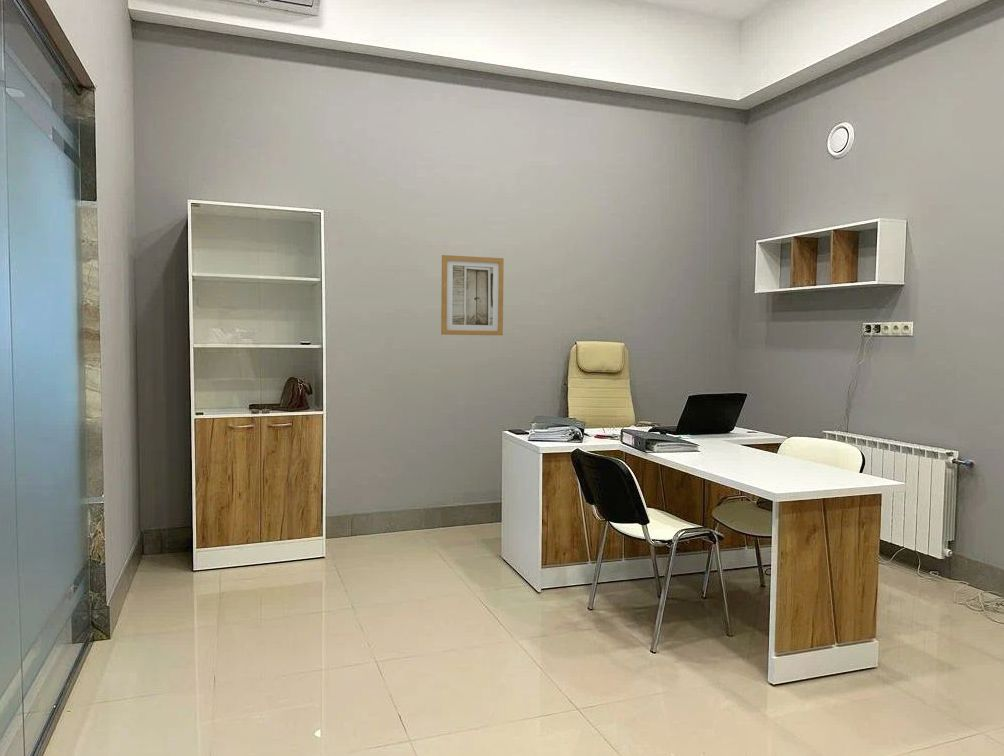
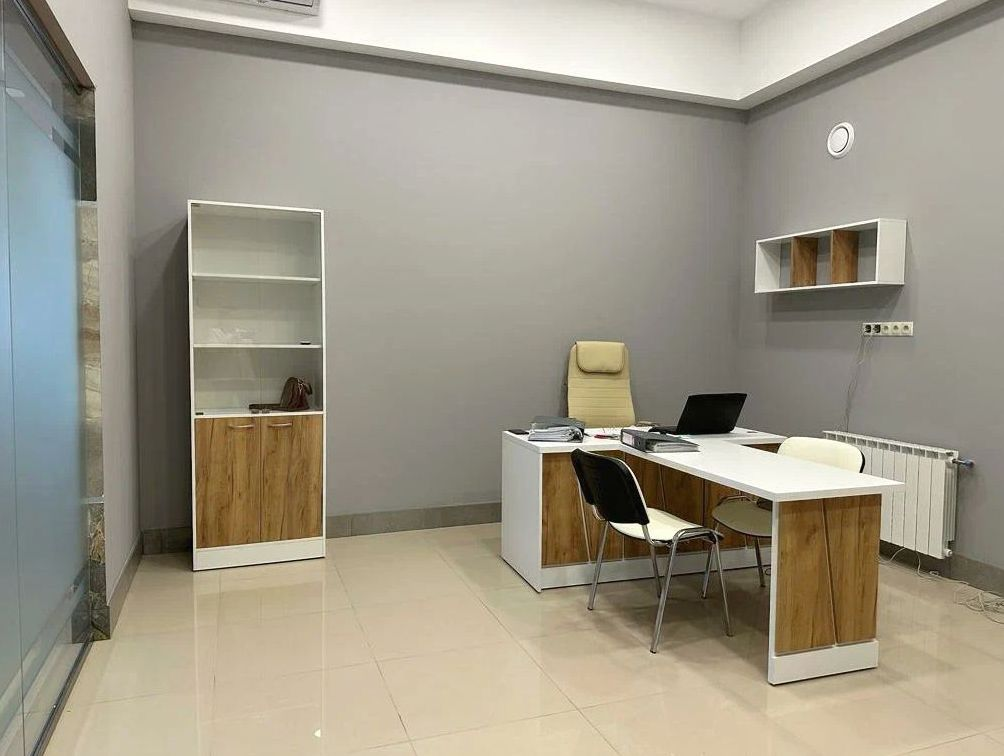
- wall art [440,254,505,336]
